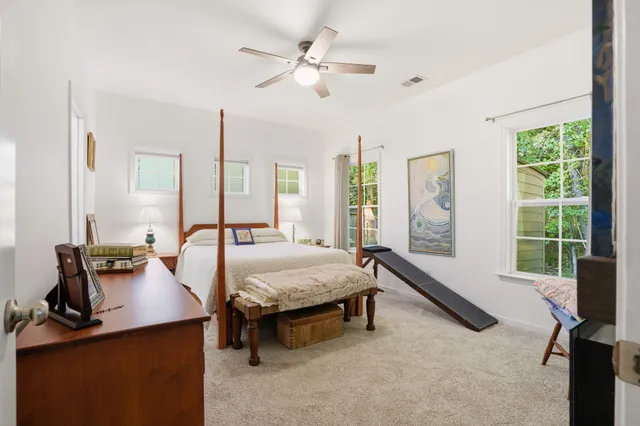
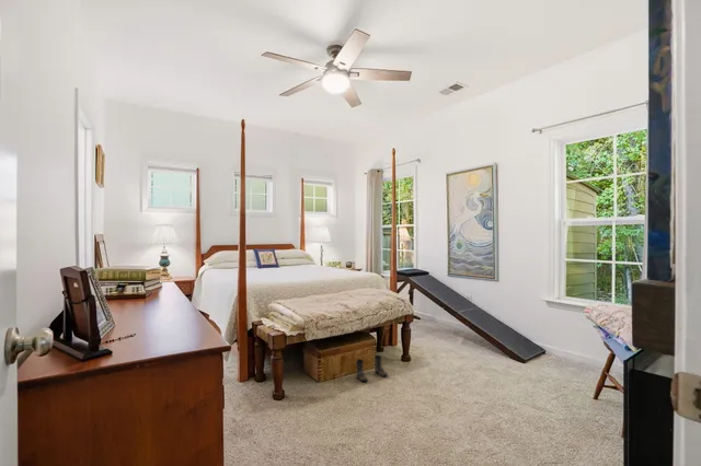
+ boots [355,354,389,383]
